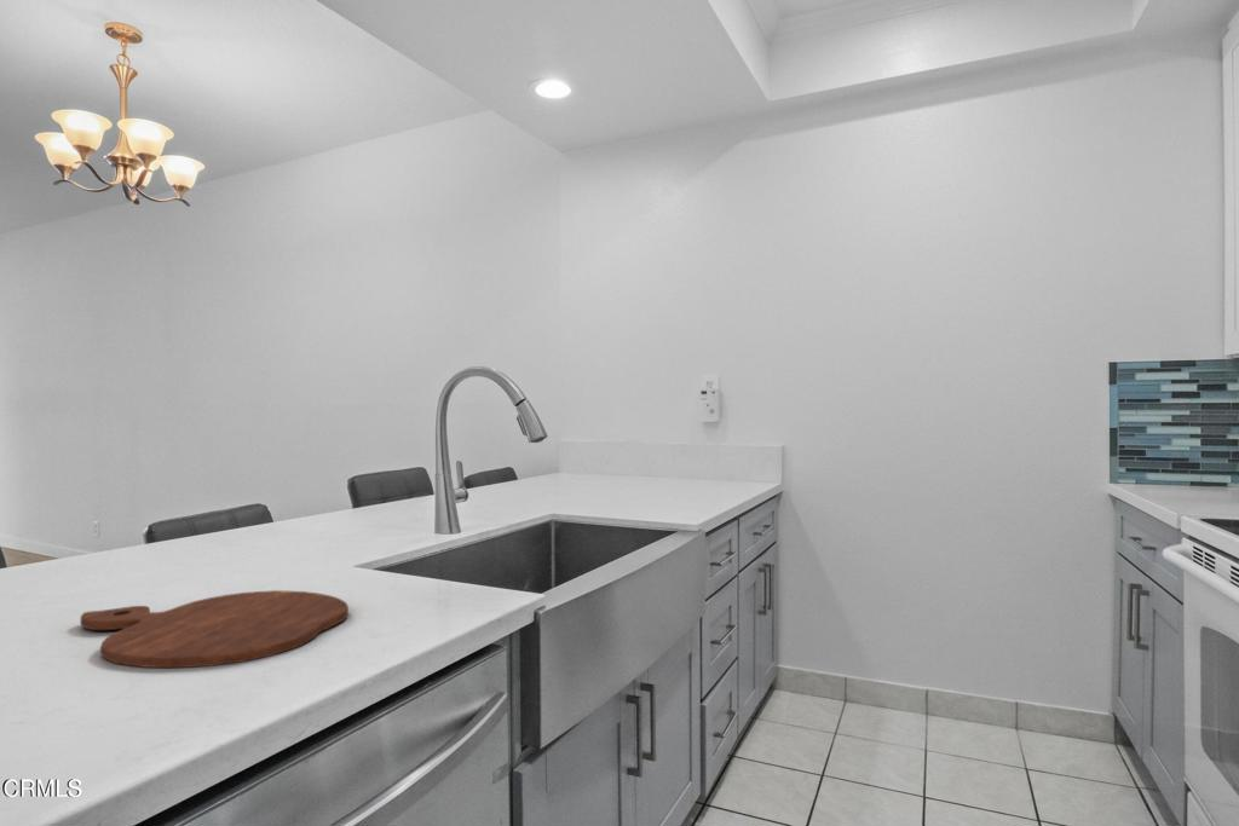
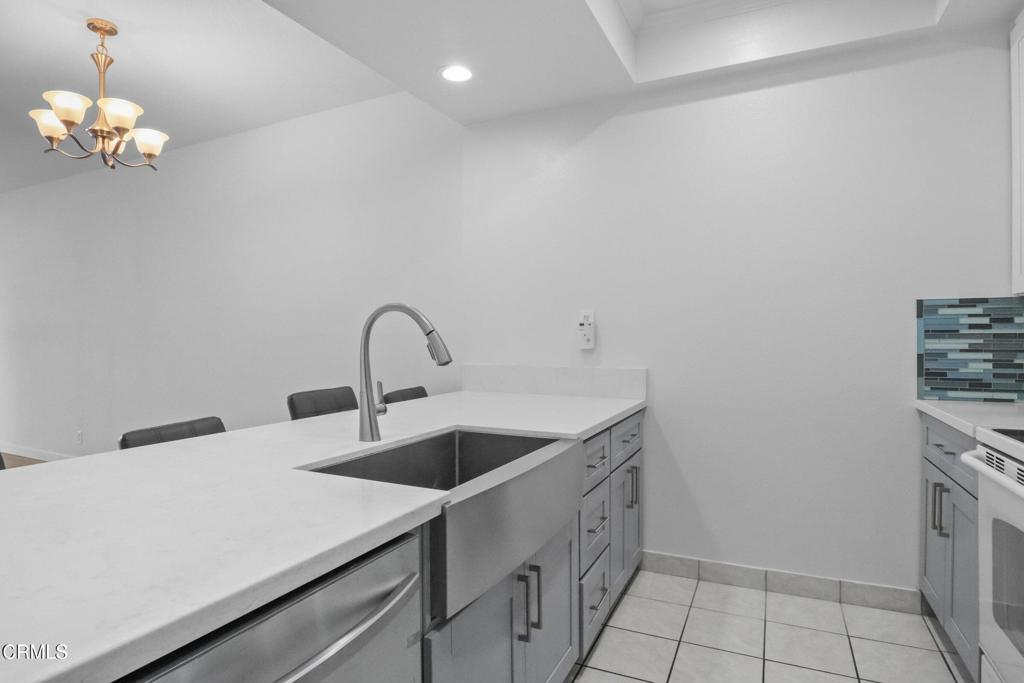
- cutting board [80,589,350,669]
